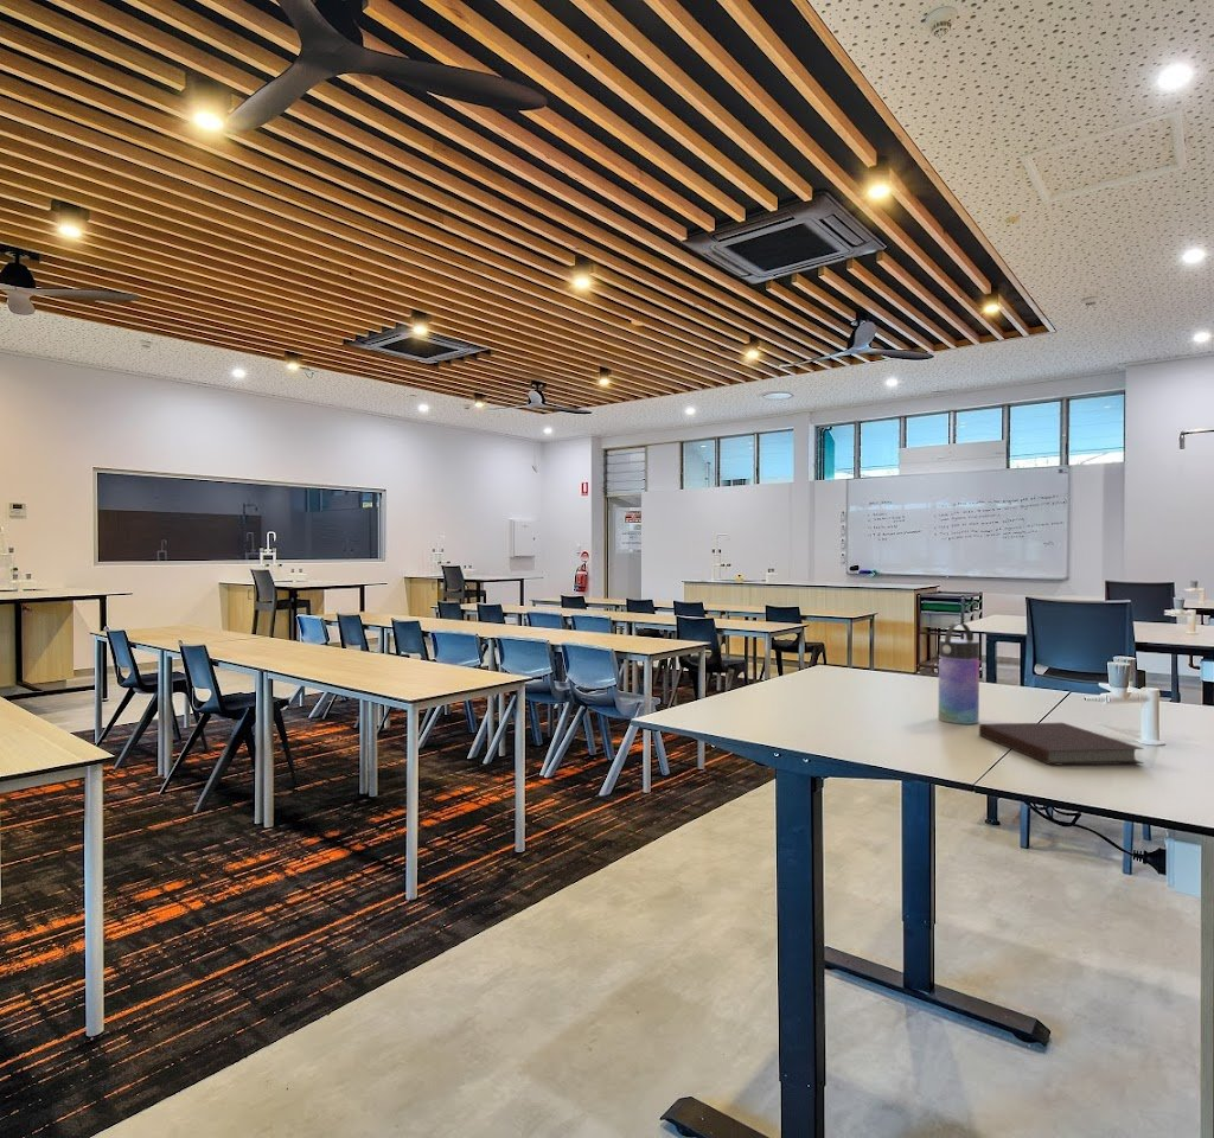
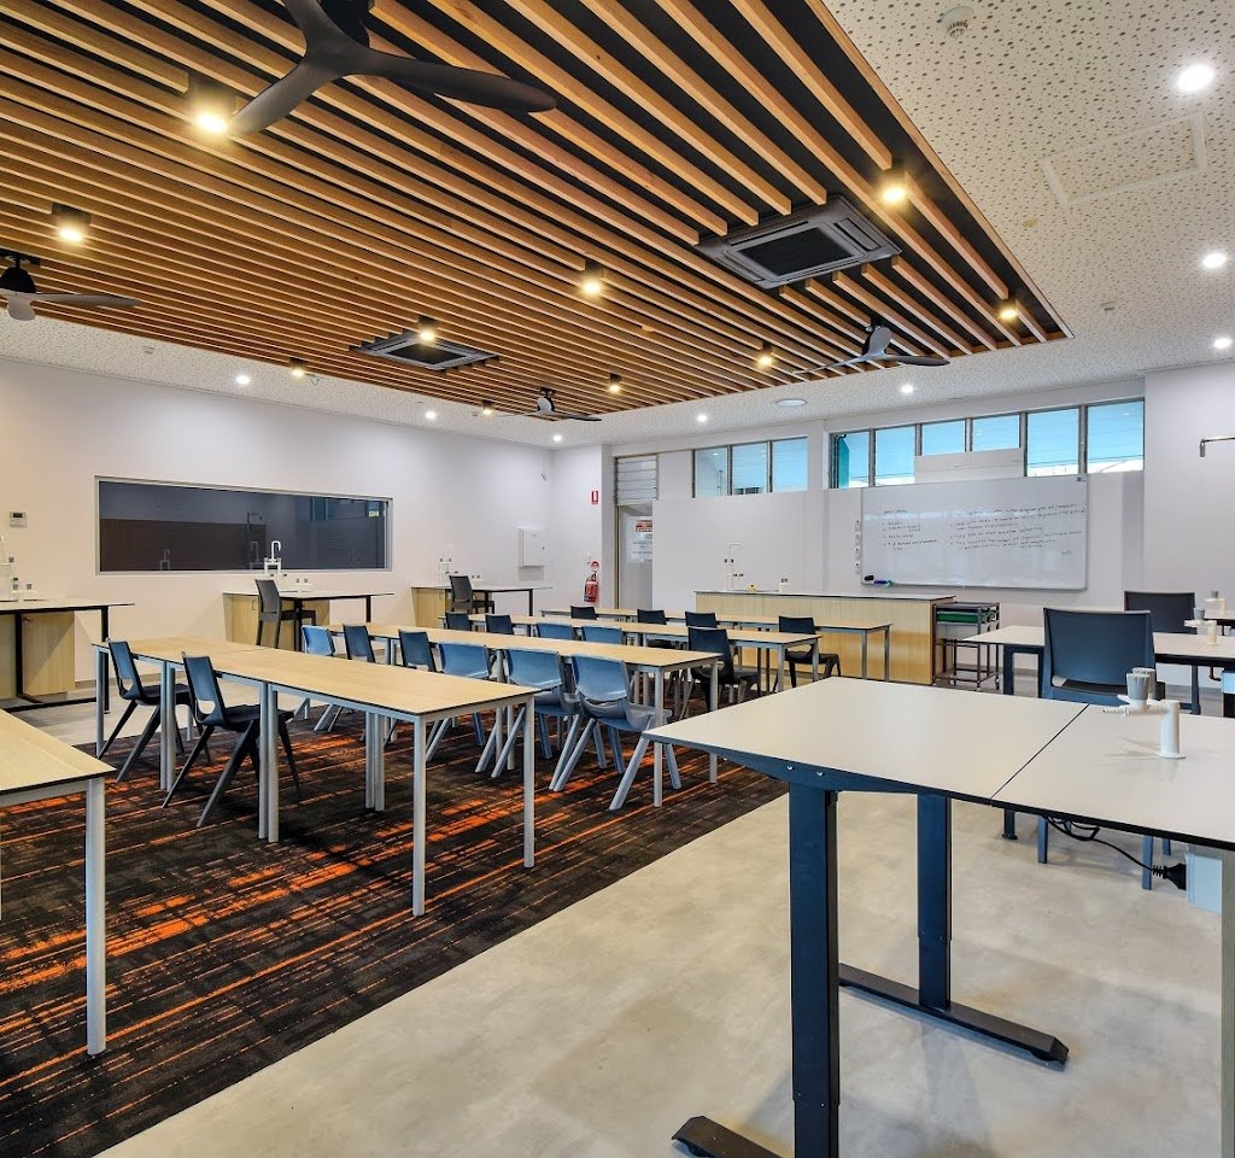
- water bottle [938,621,980,725]
- notebook [978,722,1145,766]
